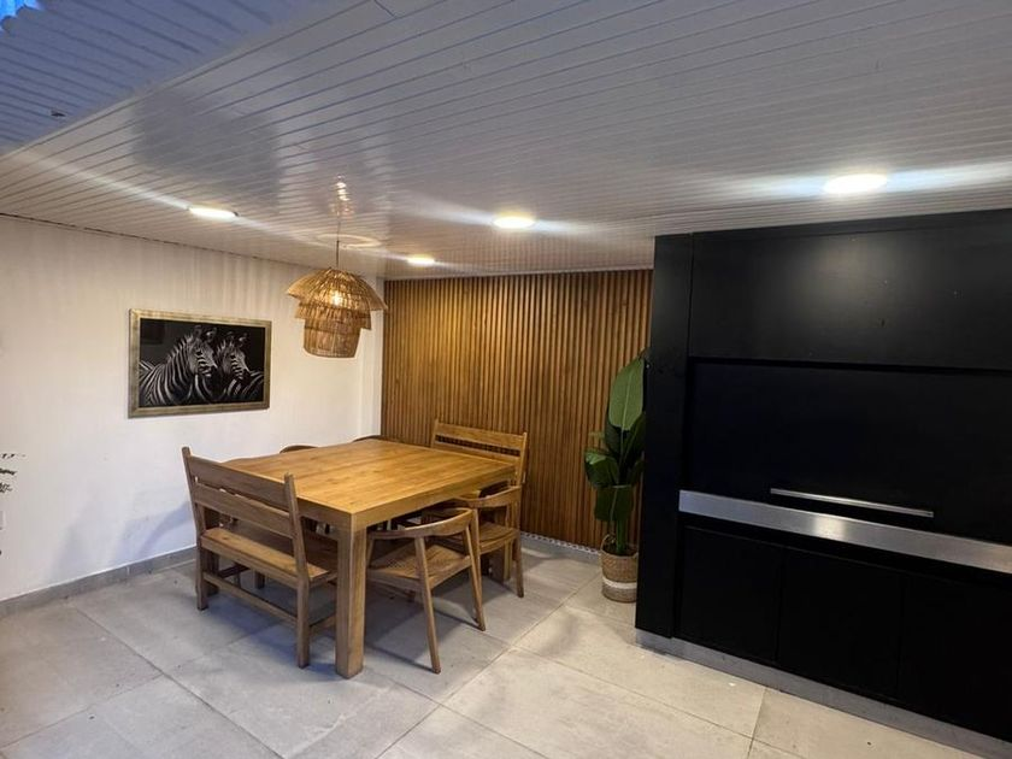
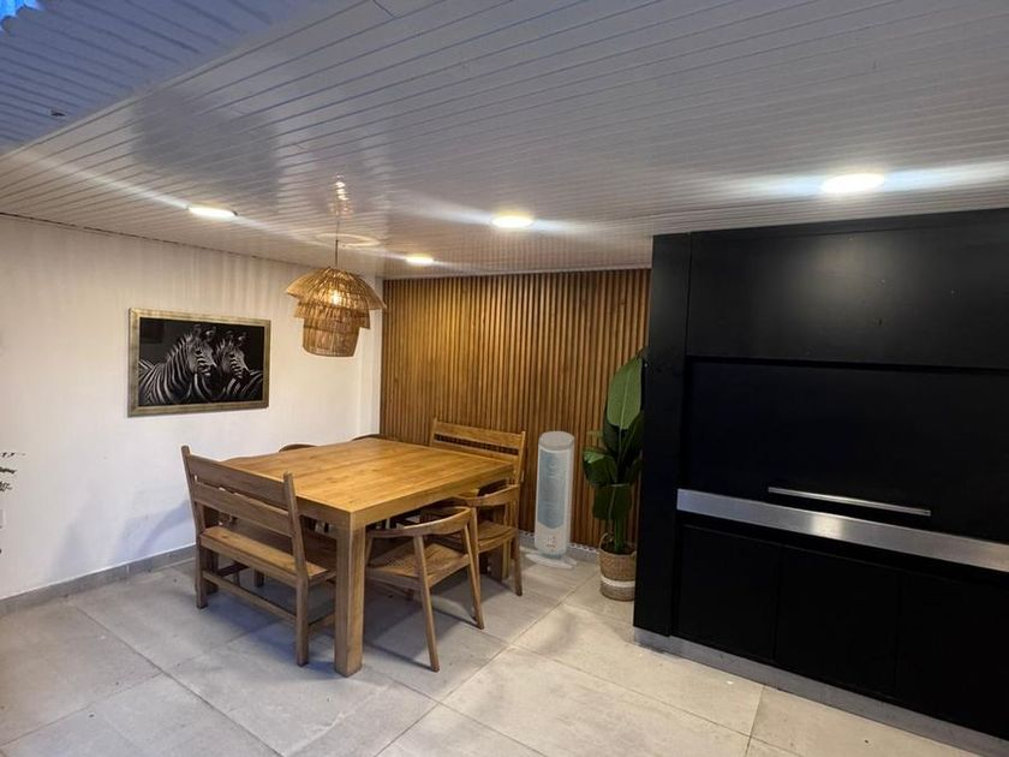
+ air purifier [524,430,579,571]
